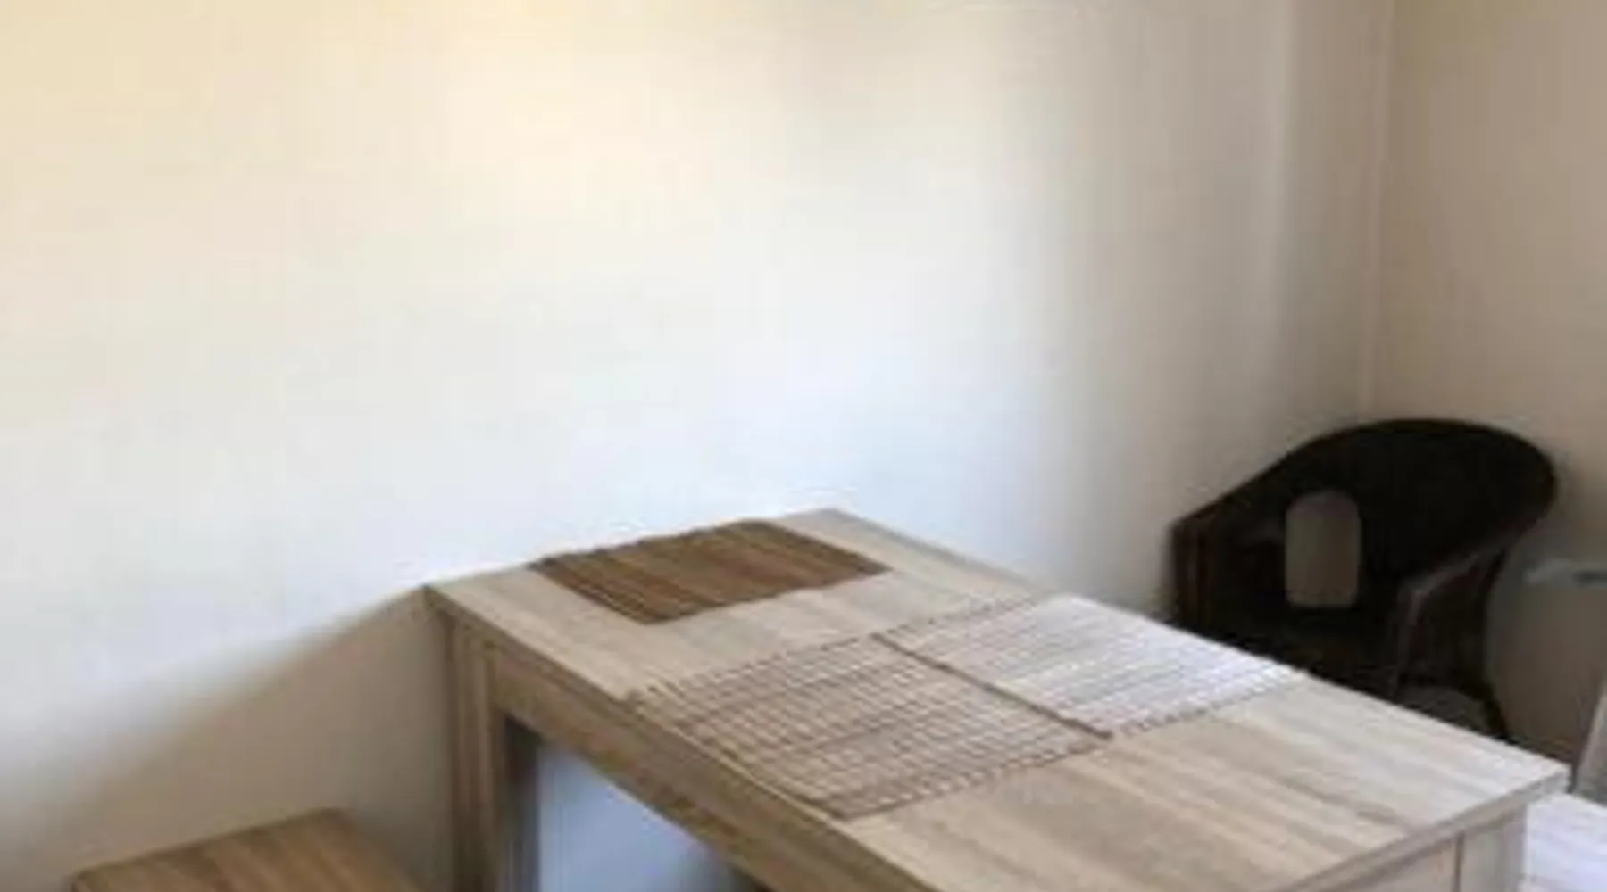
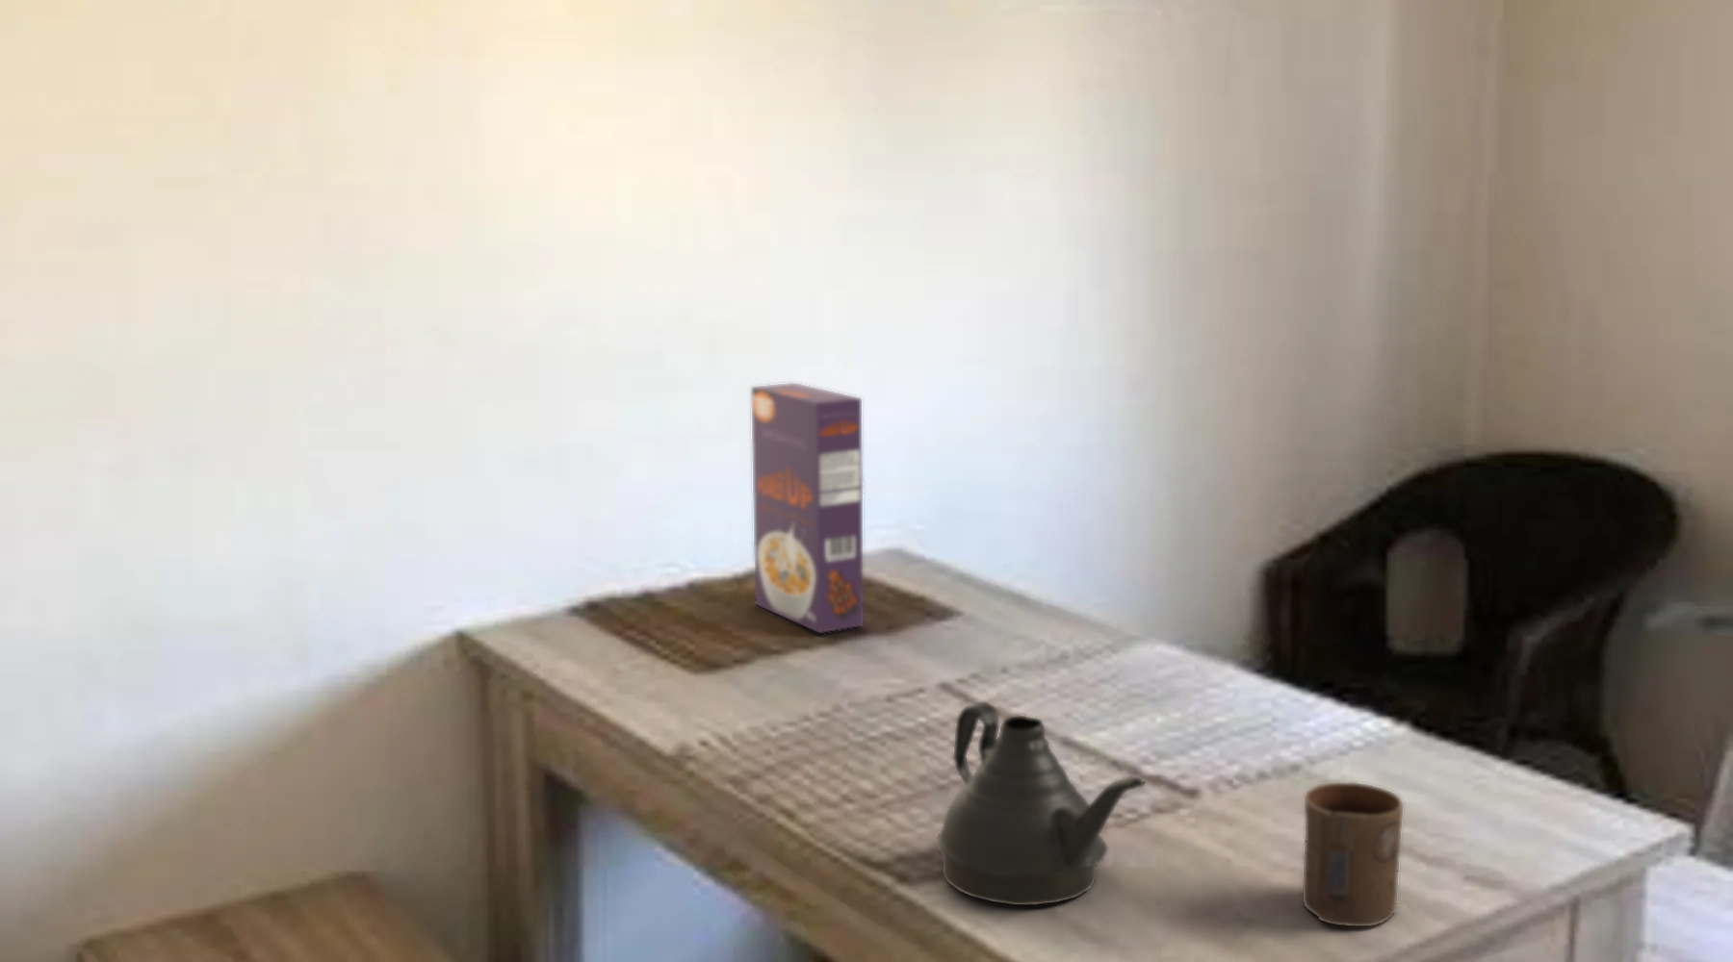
+ teapot [935,701,1146,906]
+ cup [1302,782,1403,928]
+ cereal box [750,381,864,634]
